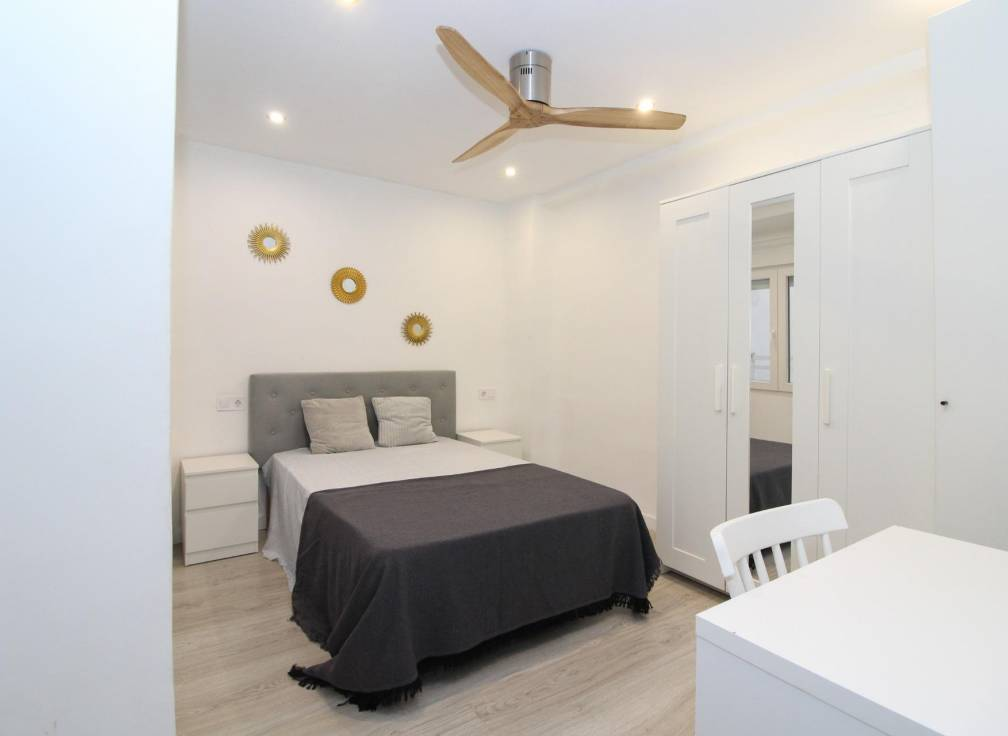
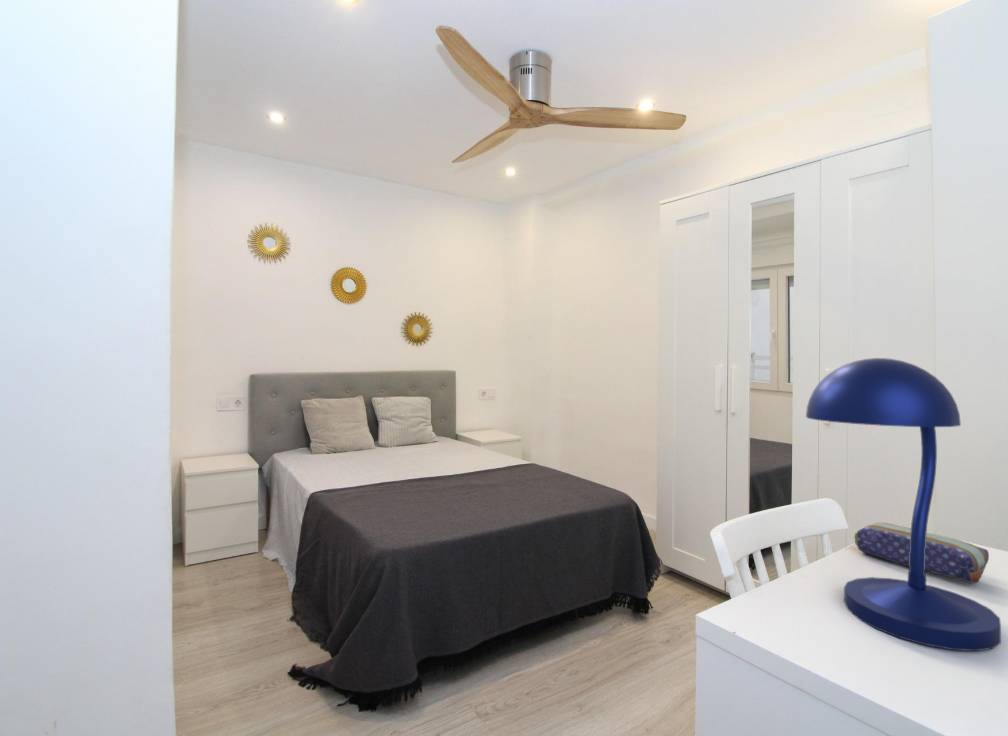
+ desk lamp [805,357,1002,652]
+ pencil case [854,522,990,584]
